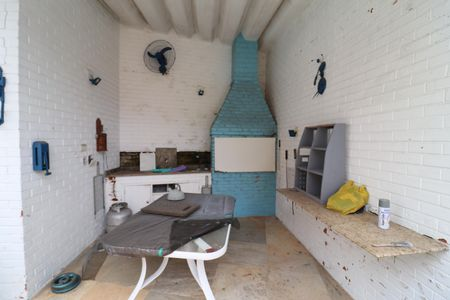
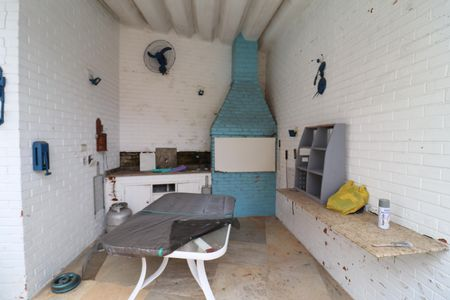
- cutting board [139,200,201,218]
- kettle [166,182,186,201]
